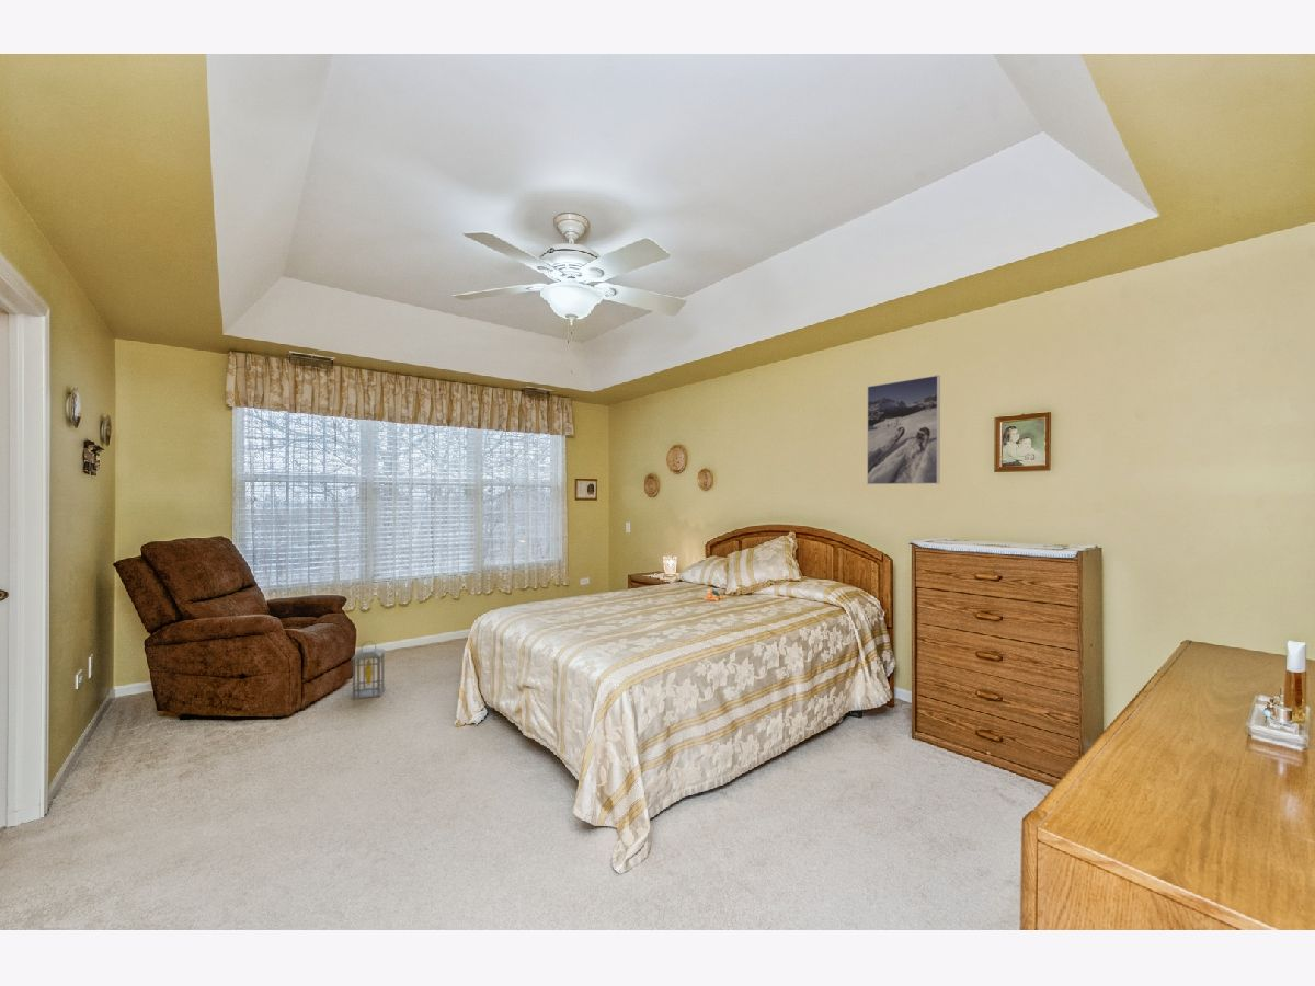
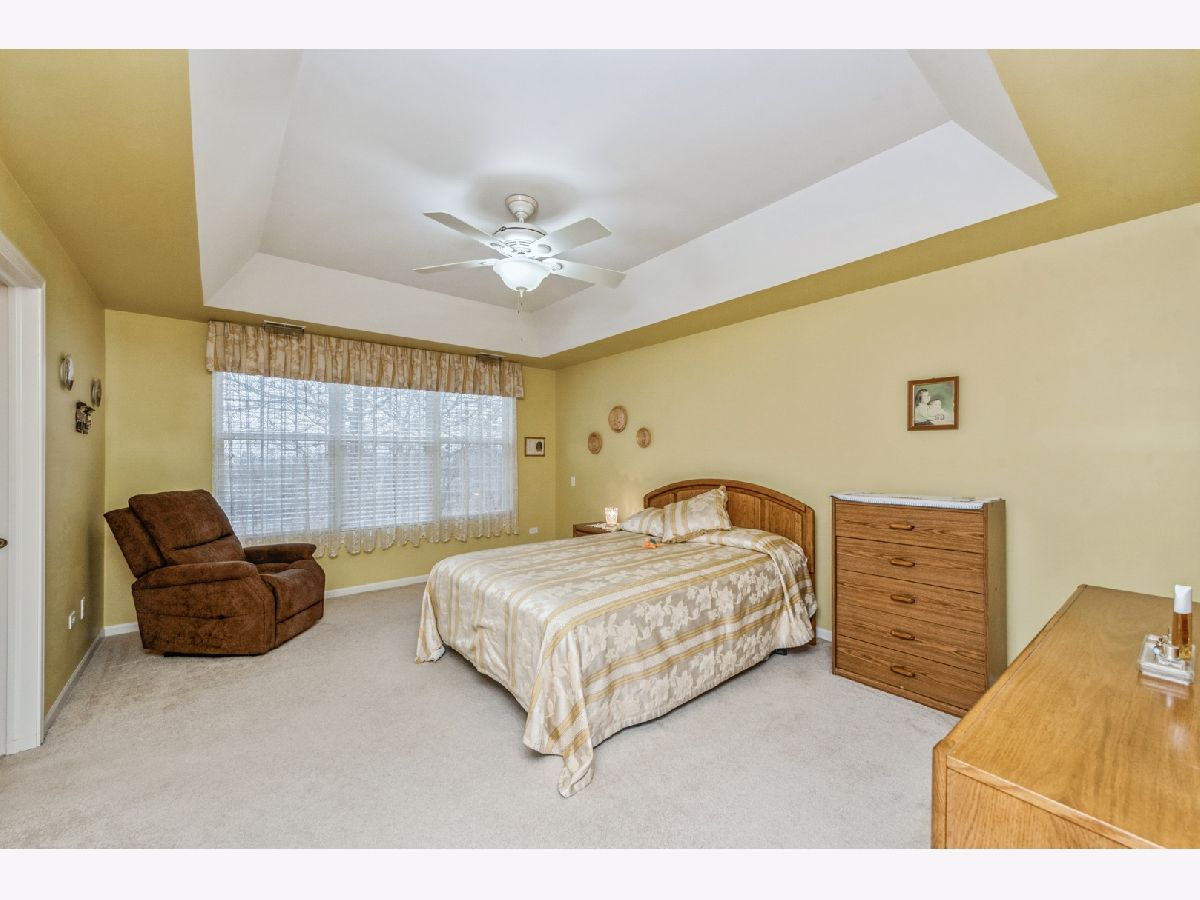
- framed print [866,375,941,485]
- lantern [351,640,387,700]
